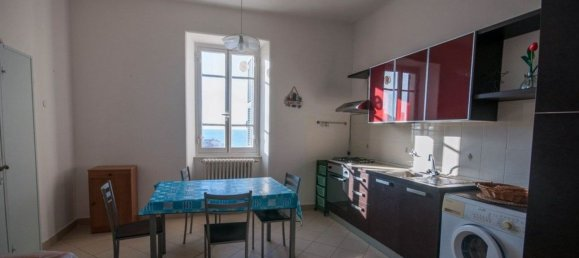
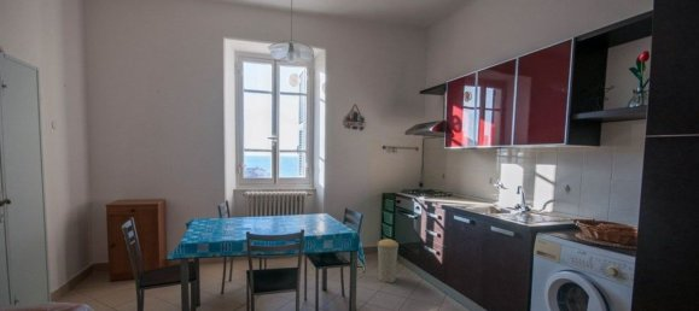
+ trash can [375,237,400,283]
